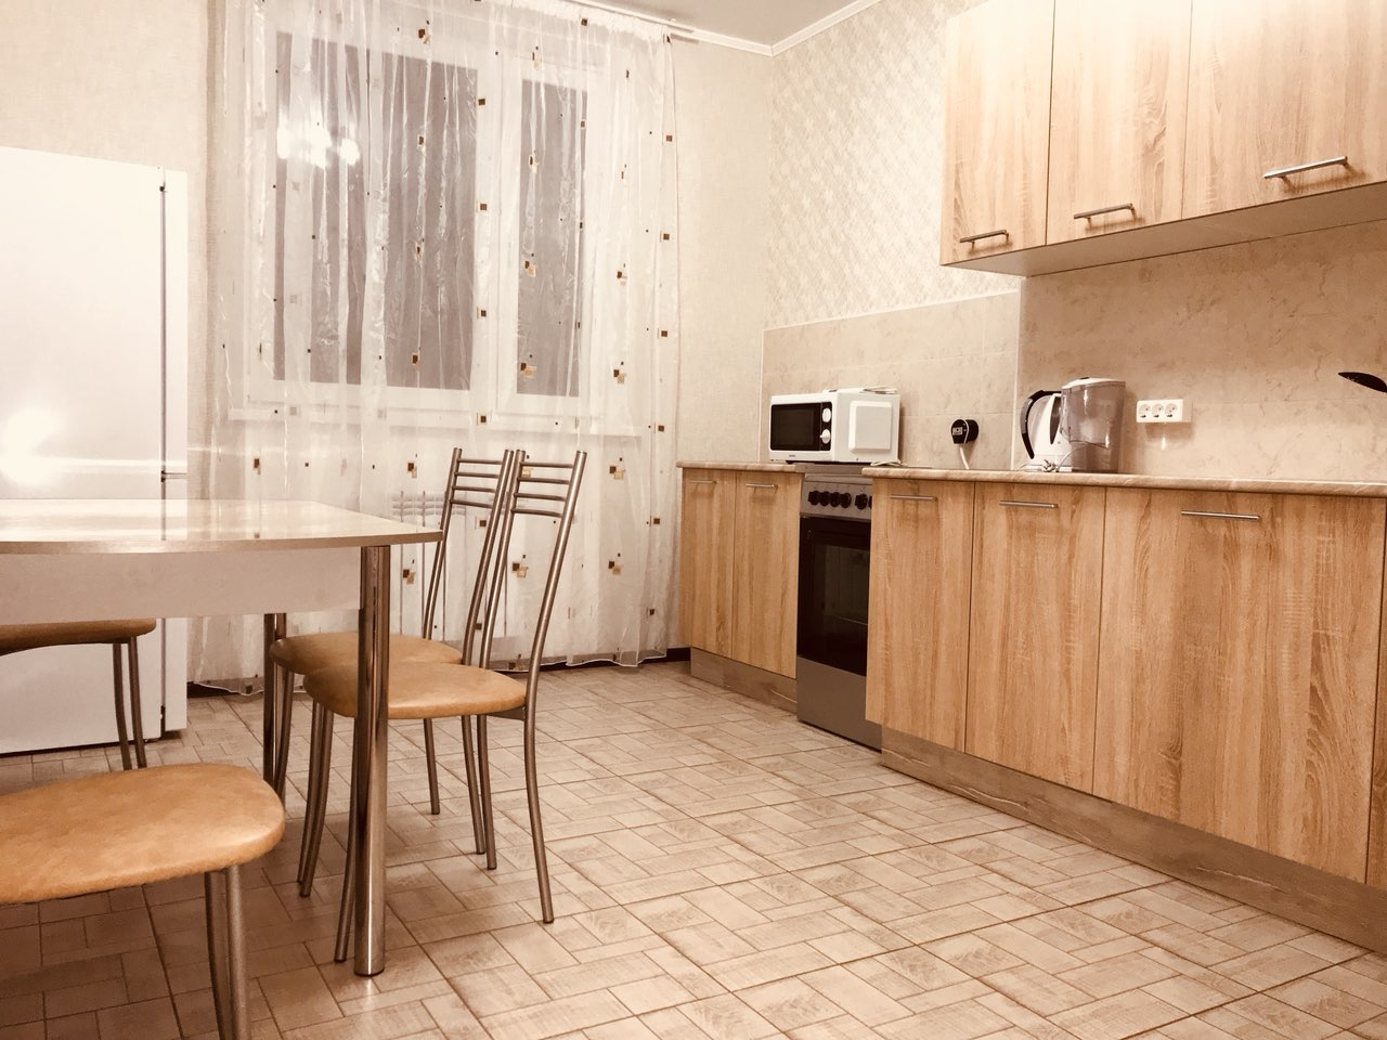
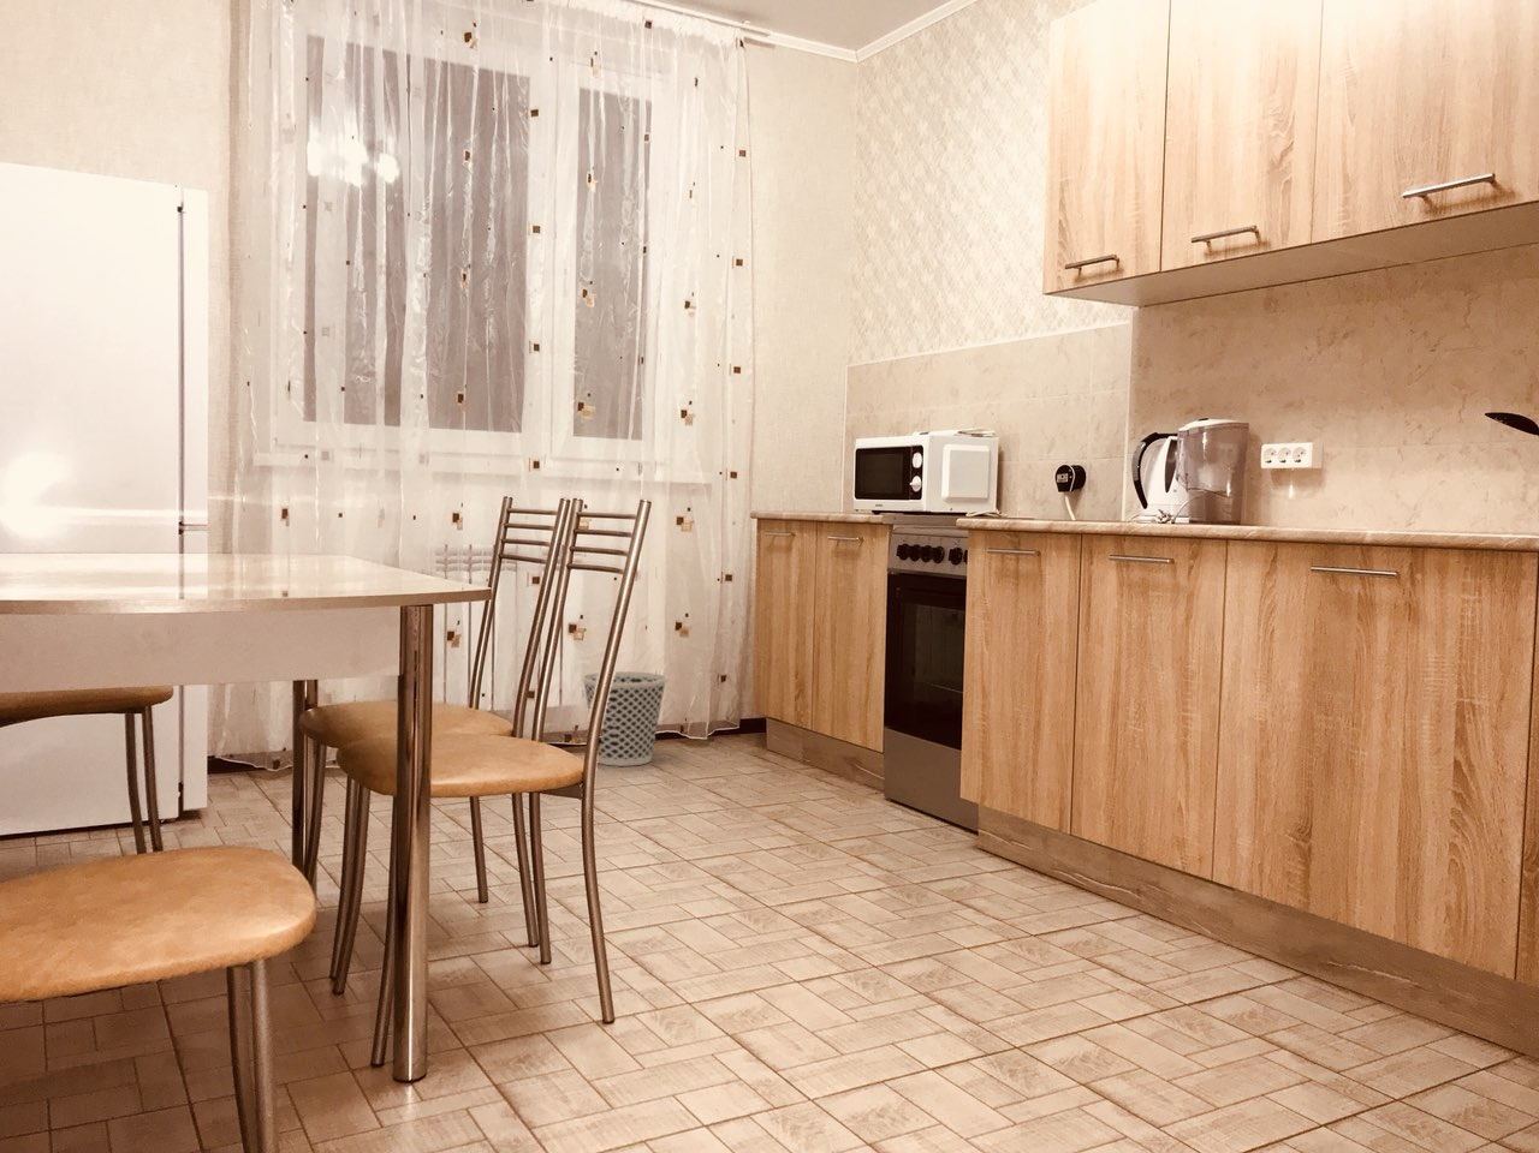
+ wastebasket [580,670,669,768]
